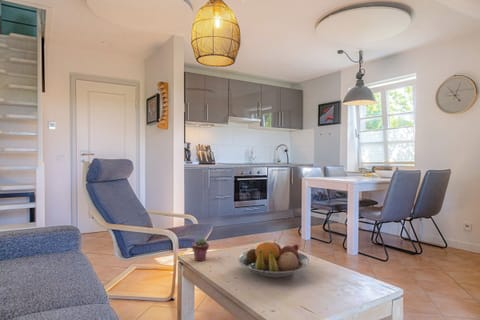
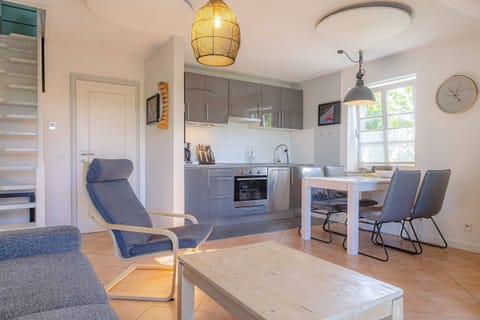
- fruit bowl [237,240,311,279]
- potted succulent [191,236,210,262]
